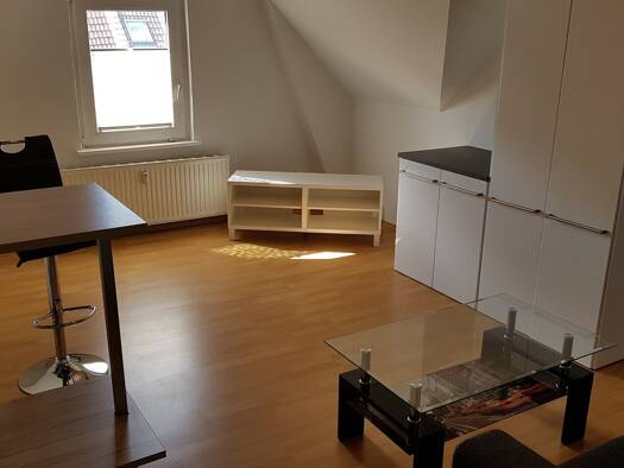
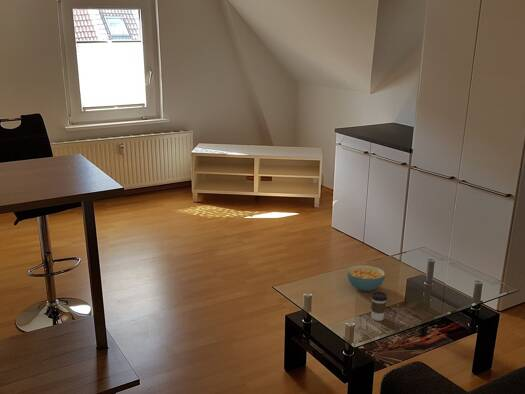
+ cereal bowl [346,264,386,292]
+ coffee cup [370,291,388,322]
